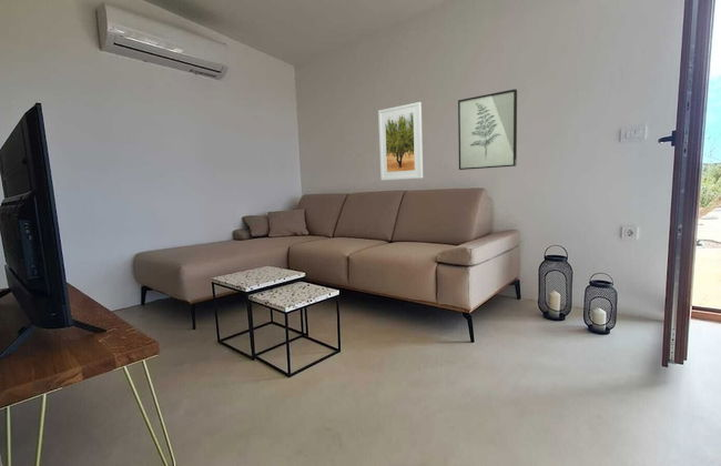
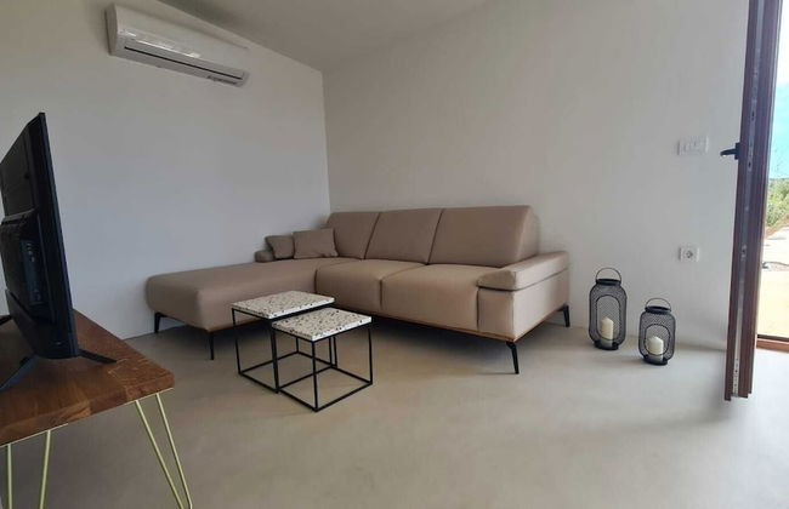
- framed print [377,101,424,182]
- wall art [457,88,518,171]
